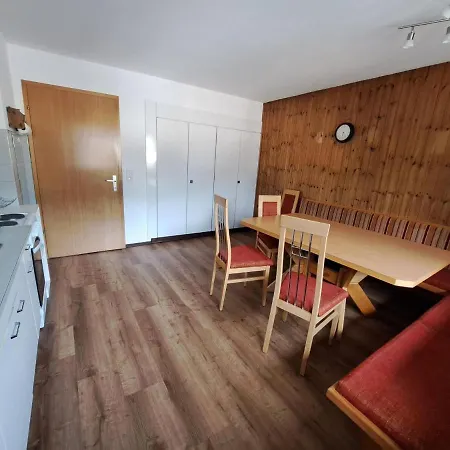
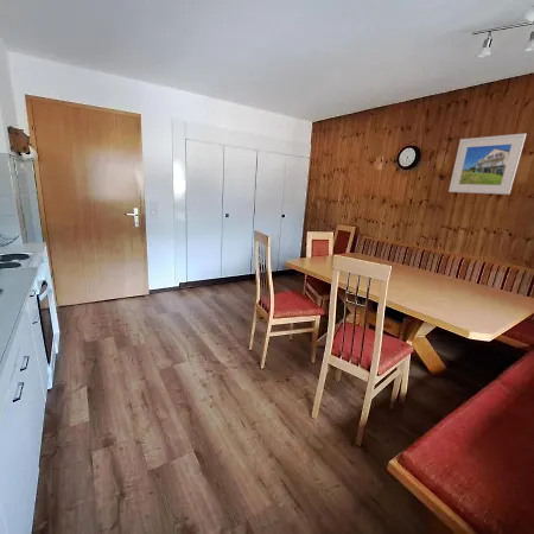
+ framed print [447,132,527,196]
